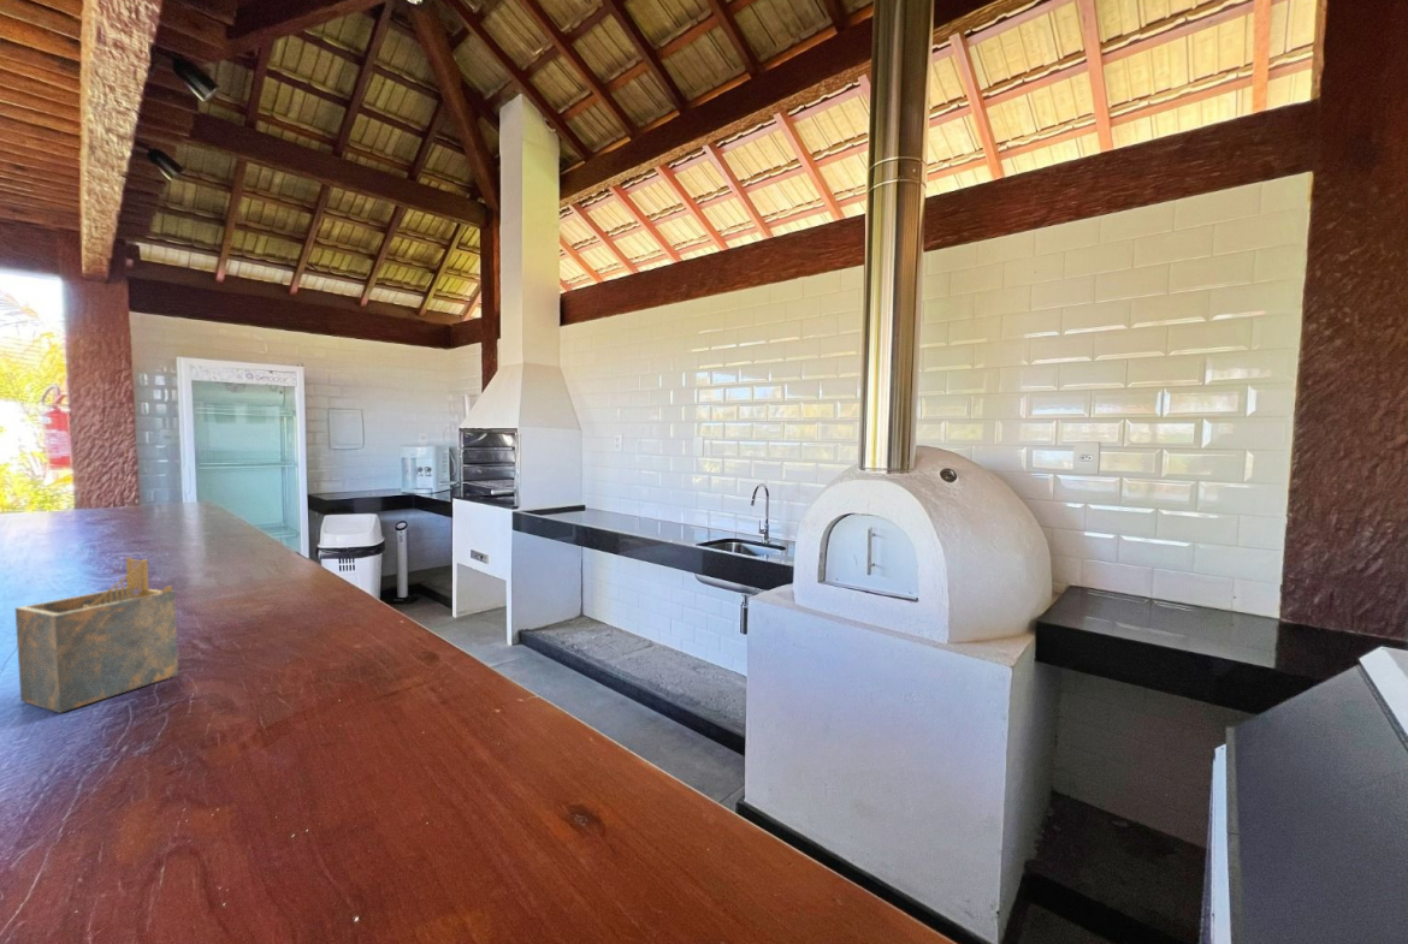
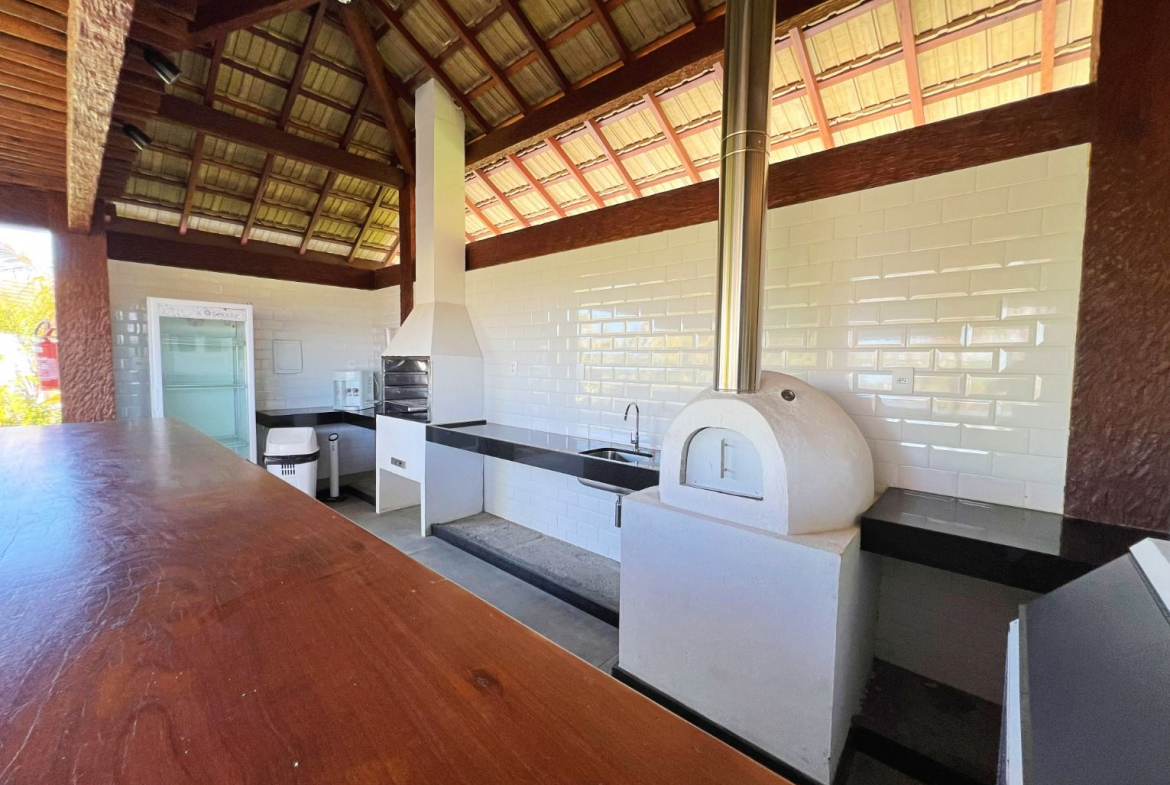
- napkin holder [14,556,179,714]
